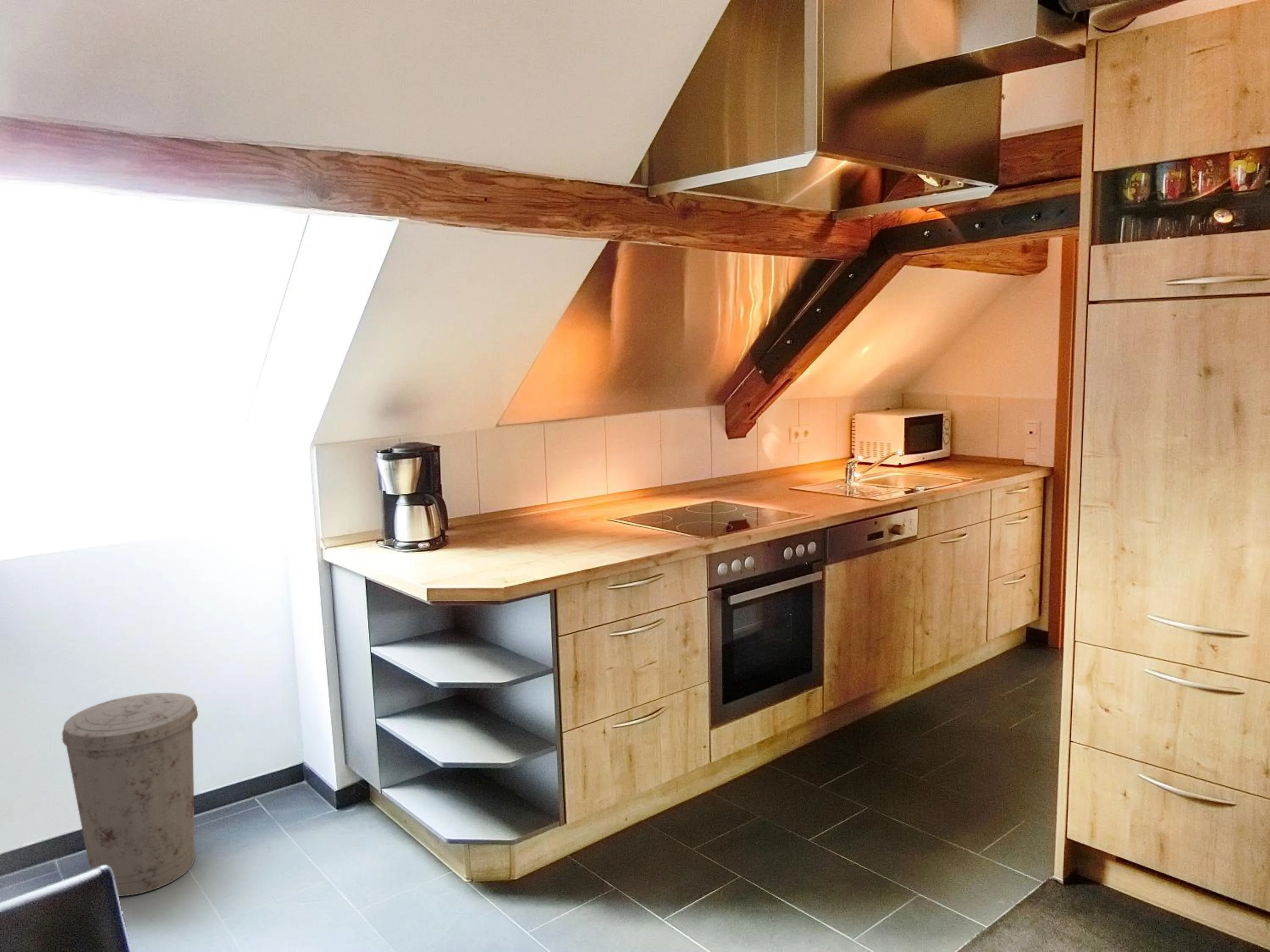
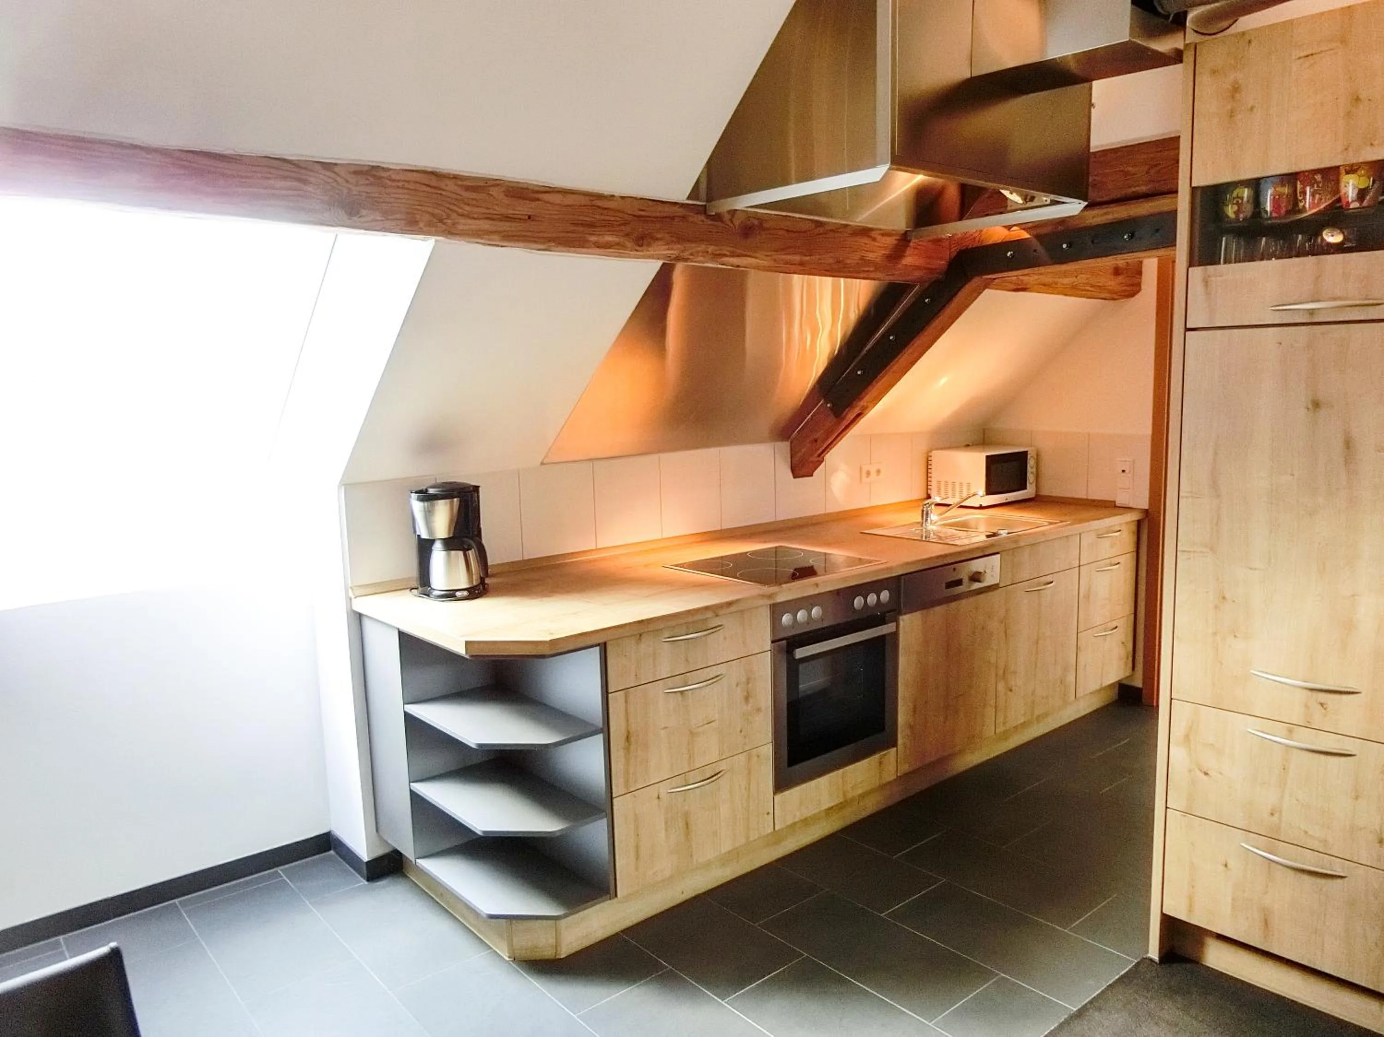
- trash can [62,692,199,897]
